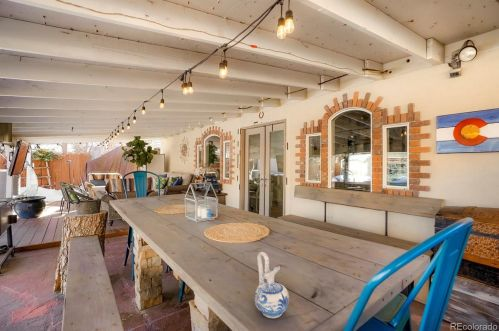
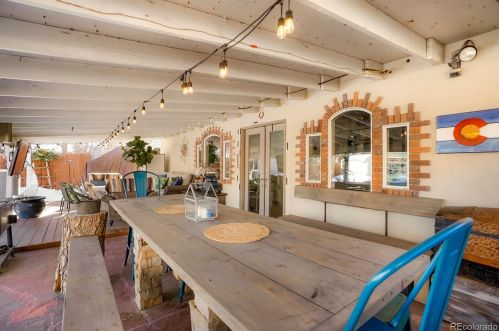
- ceramic pitcher [253,251,290,319]
